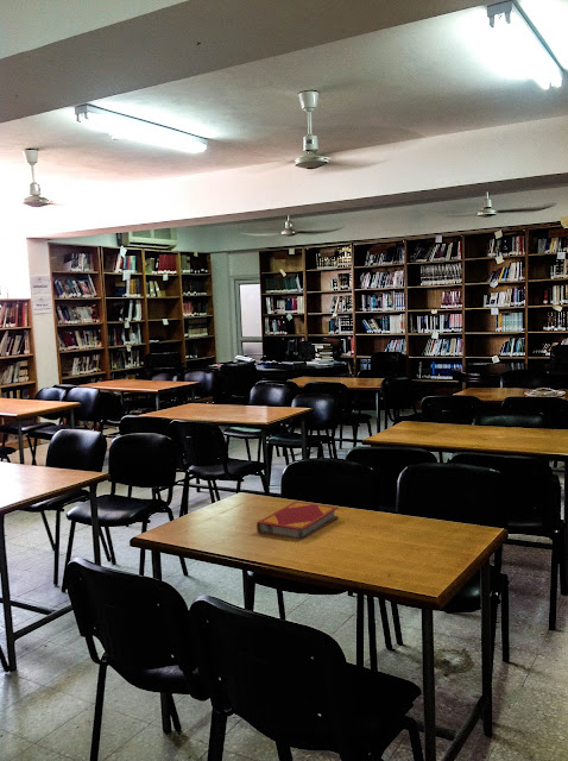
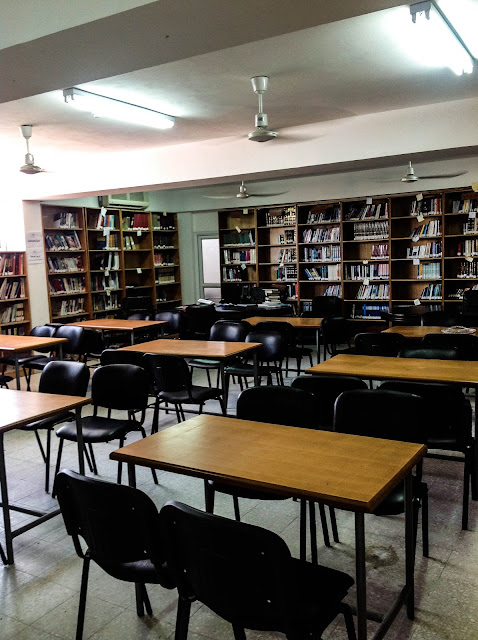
- hardback book [255,501,340,541]
